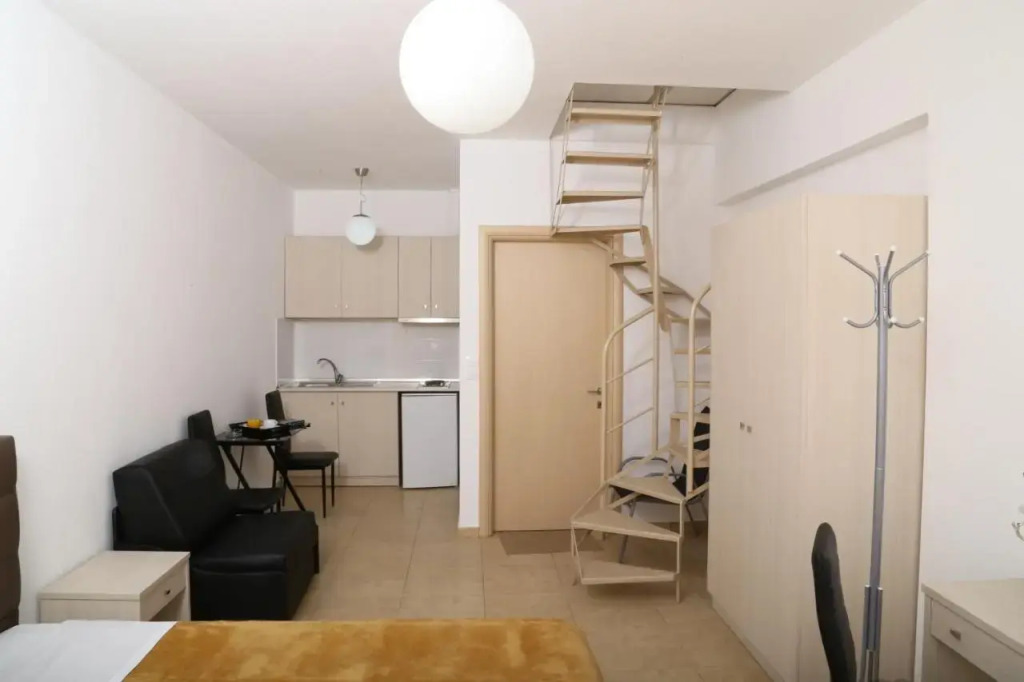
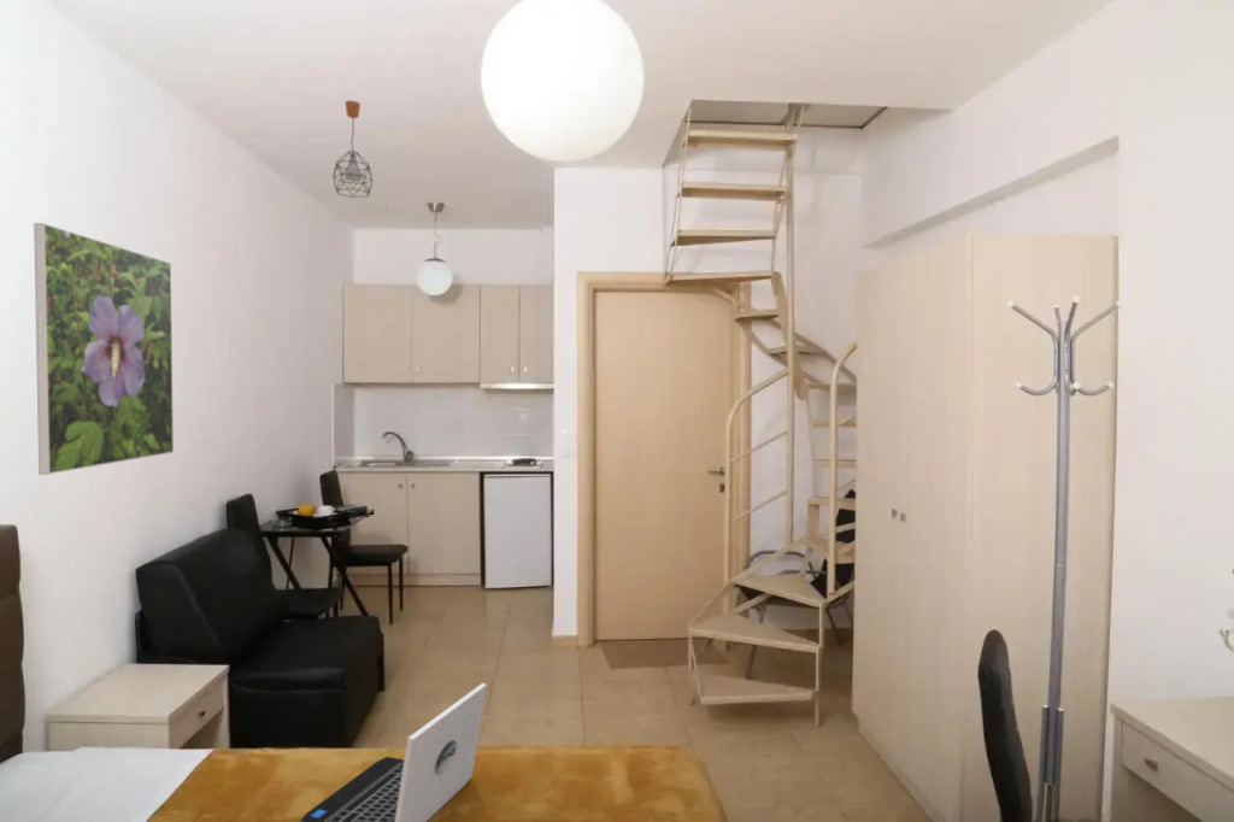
+ pendant light [331,99,374,199]
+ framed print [33,222,175,476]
+ laptop [298,682,488,822]
